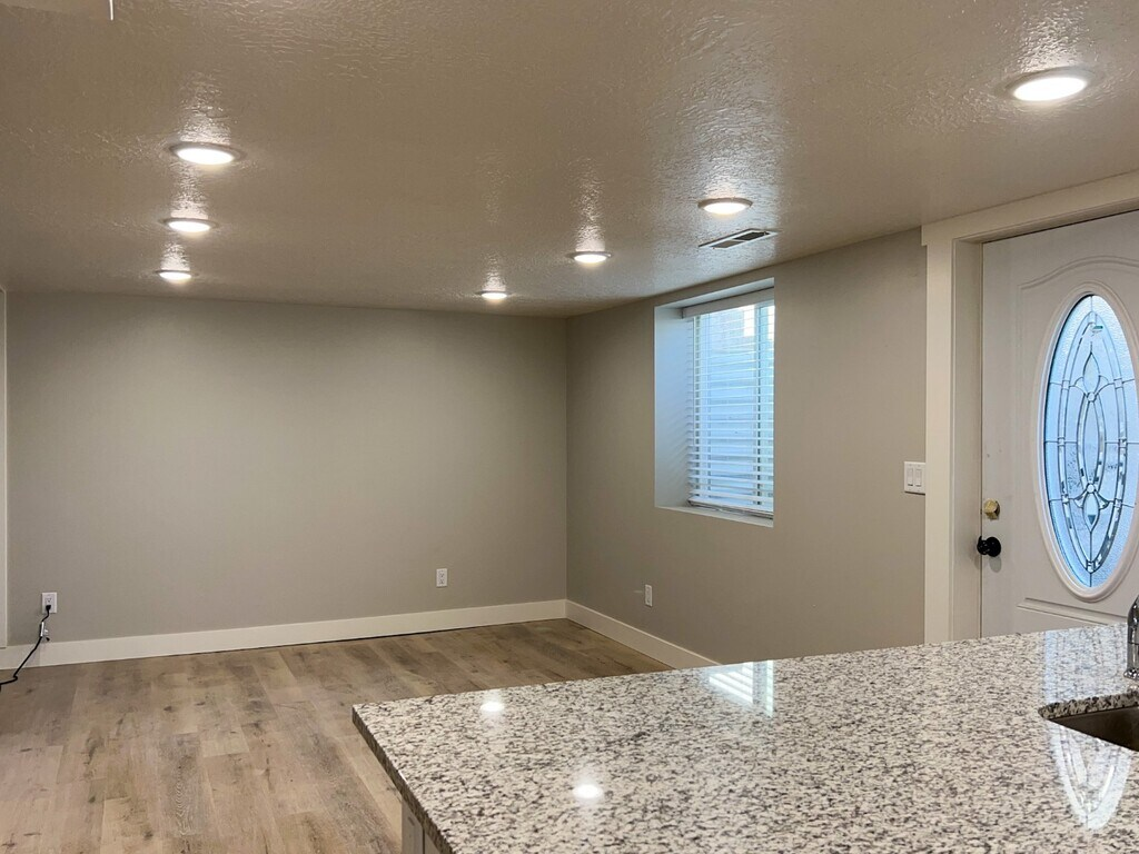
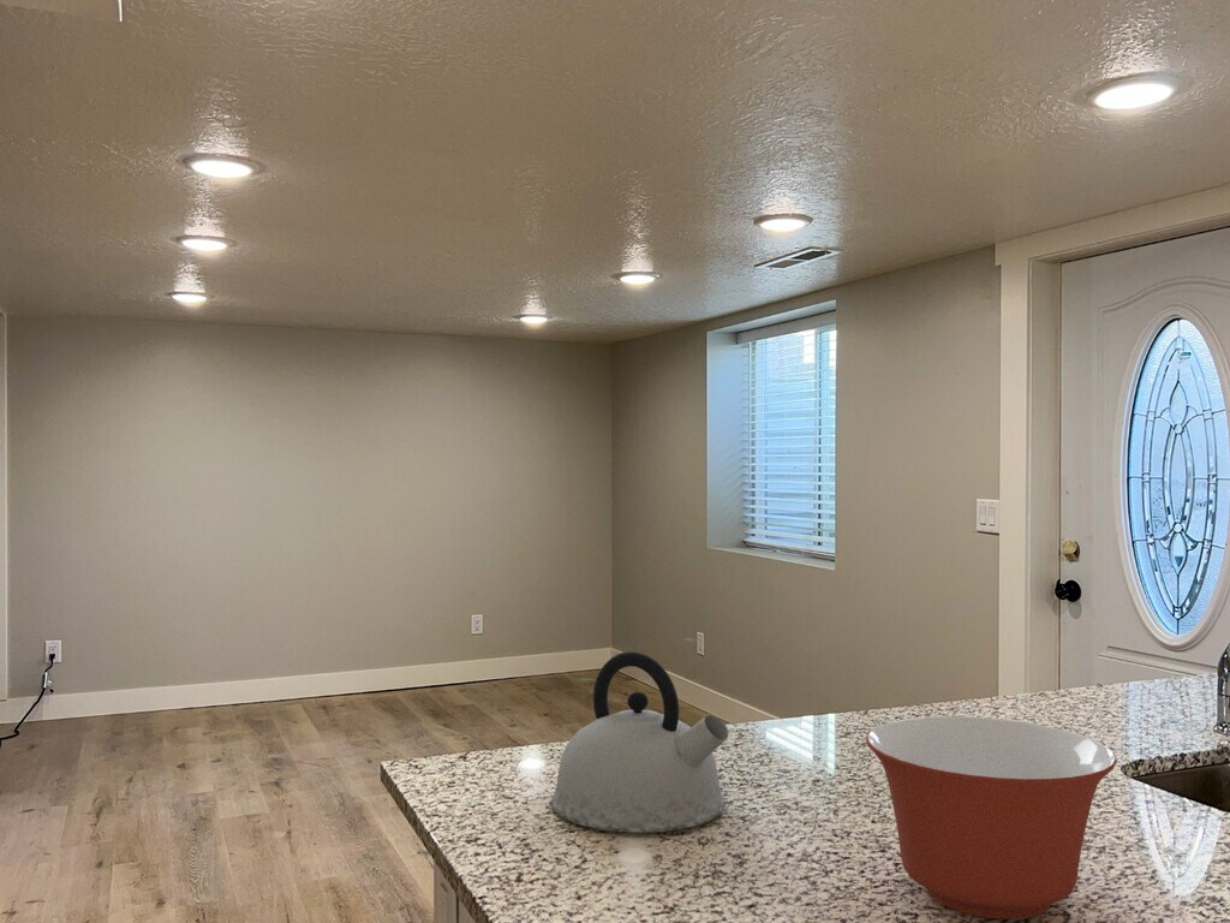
+ mixing bowl [865,715,1118,919]
+ kettle [550,650,729,833]
